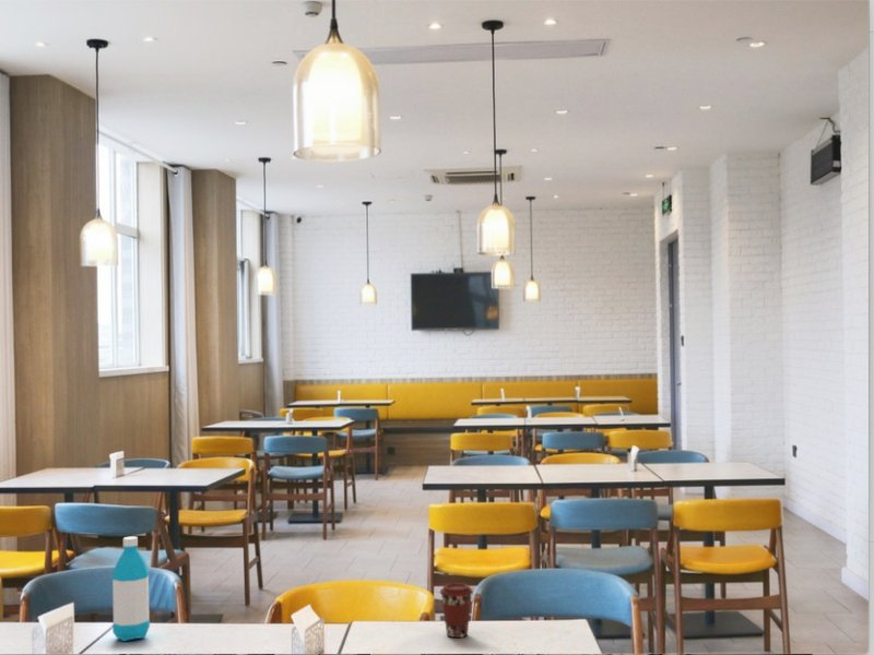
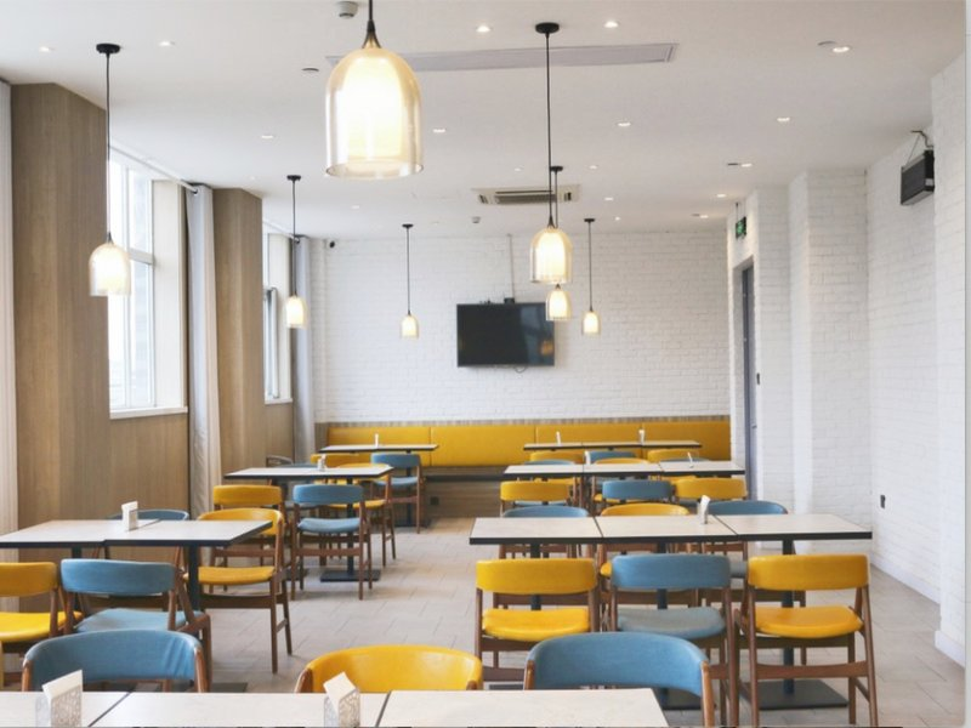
- water bottle [110,535,151,642]
- coffee cup [438,582,474,639]
